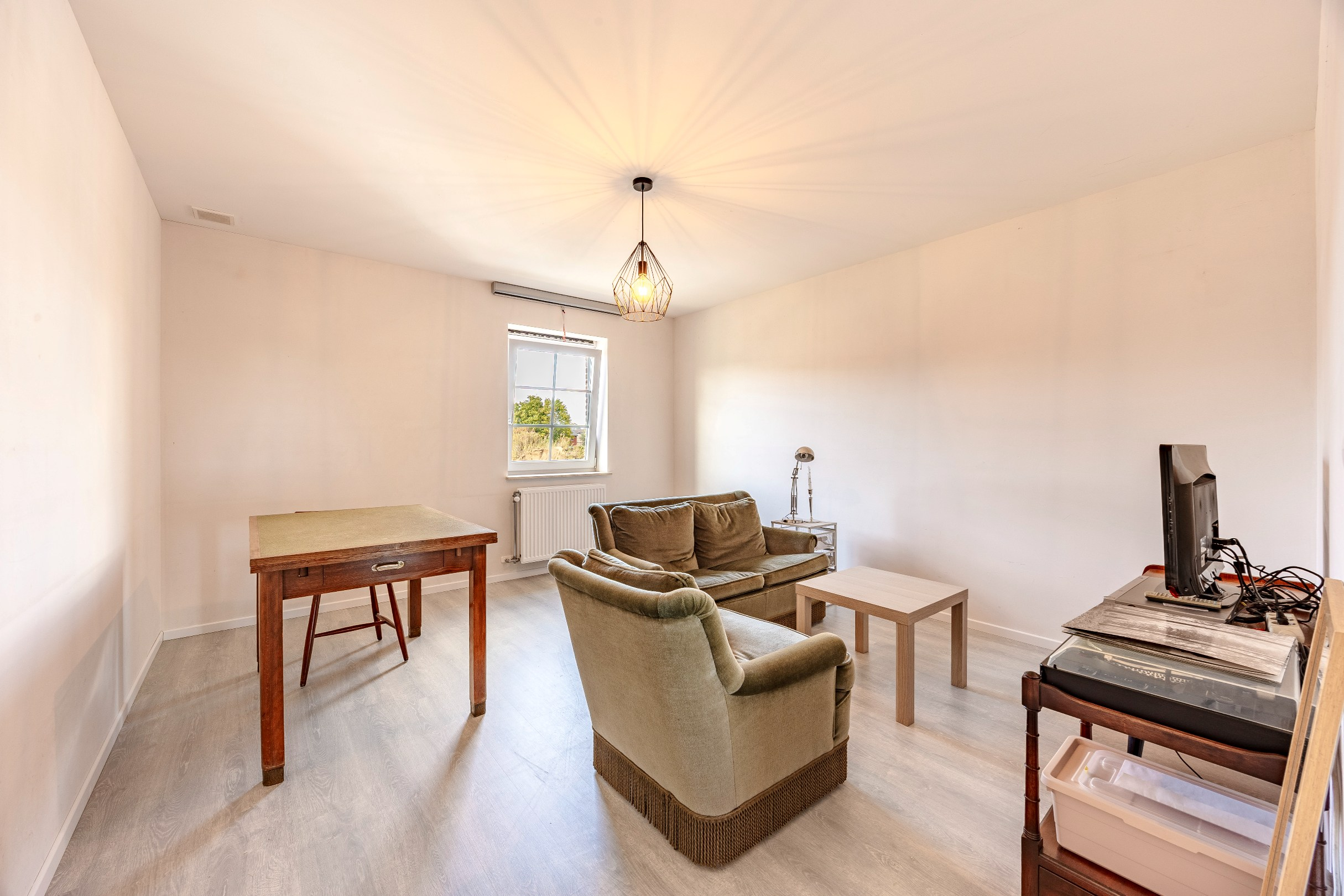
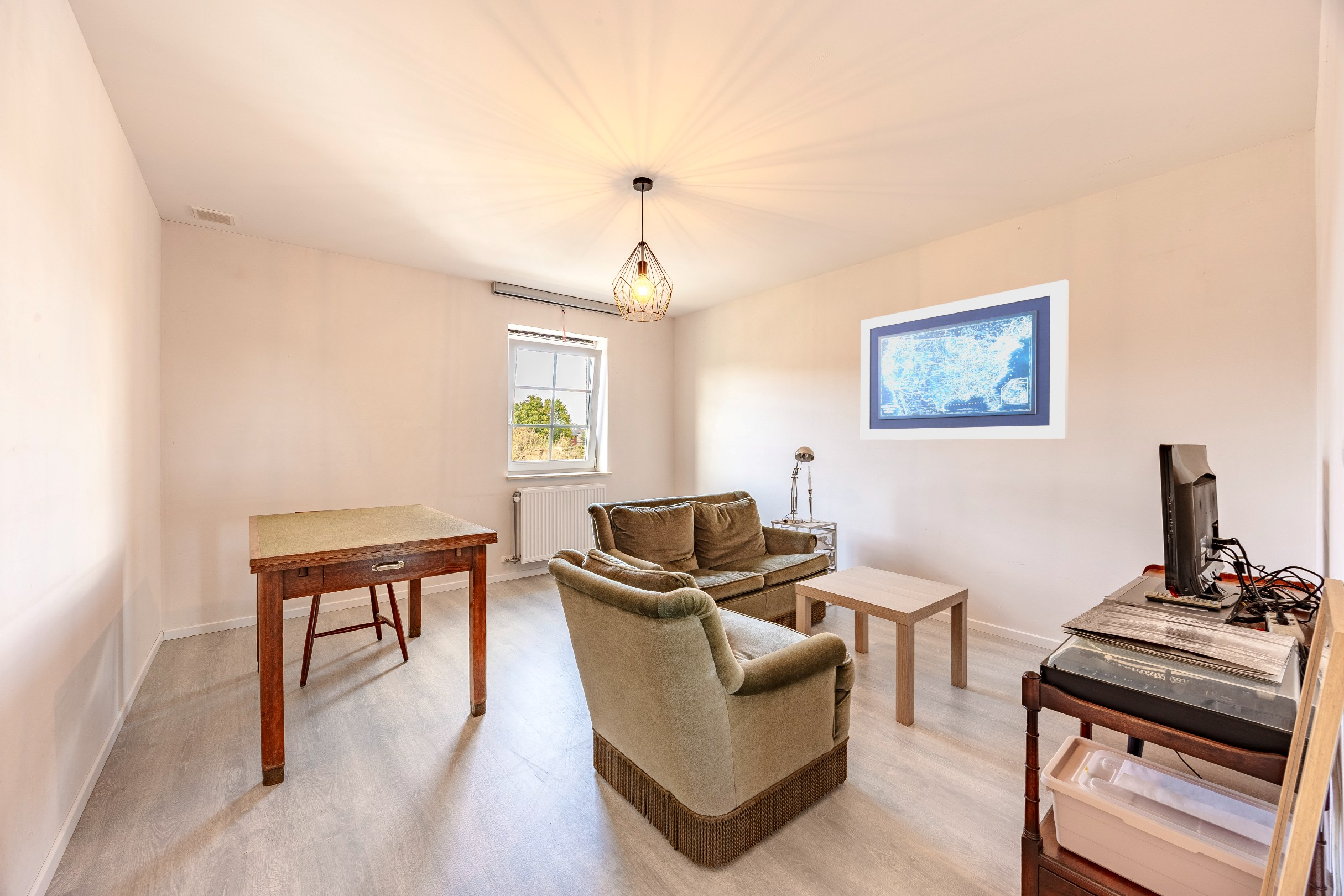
+ wall art [860,279,1069,440]
